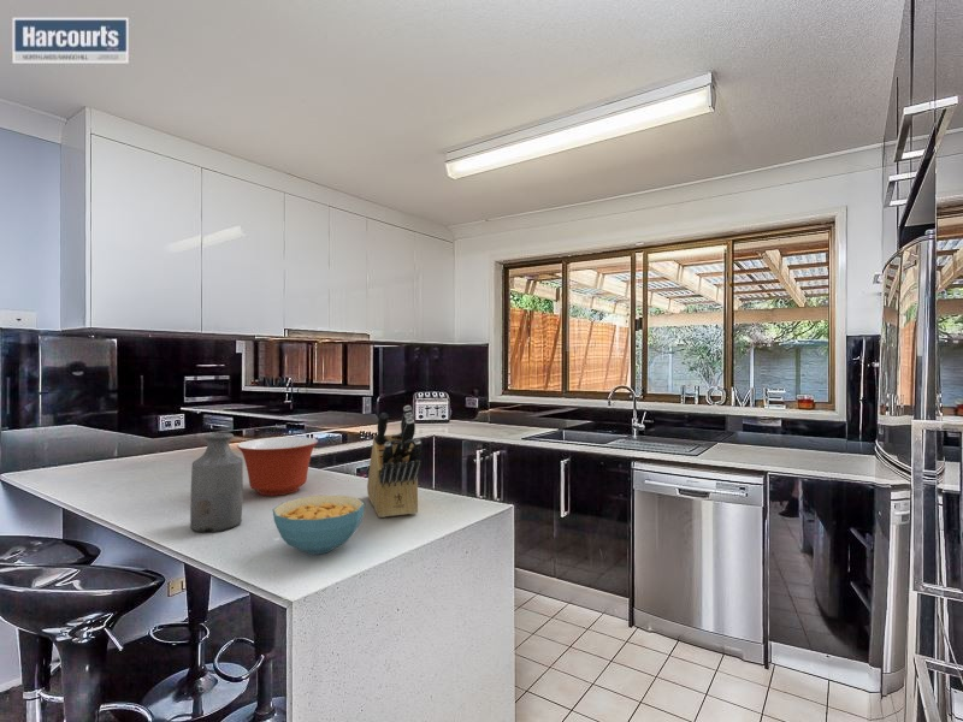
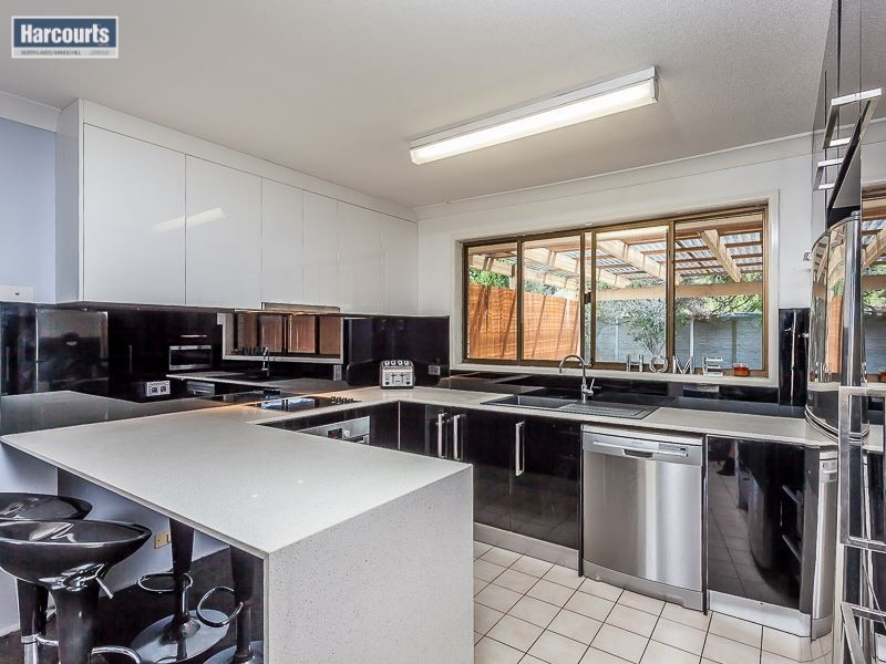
- mixing bowl [236,436,319,497]
- bottle [189,432,244,533]
- cereal bowl [272,495,366,555]
- knife block [366,404,423,519]
